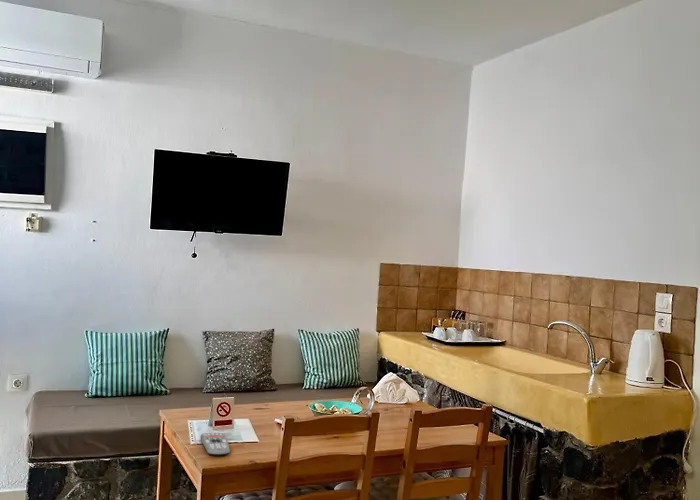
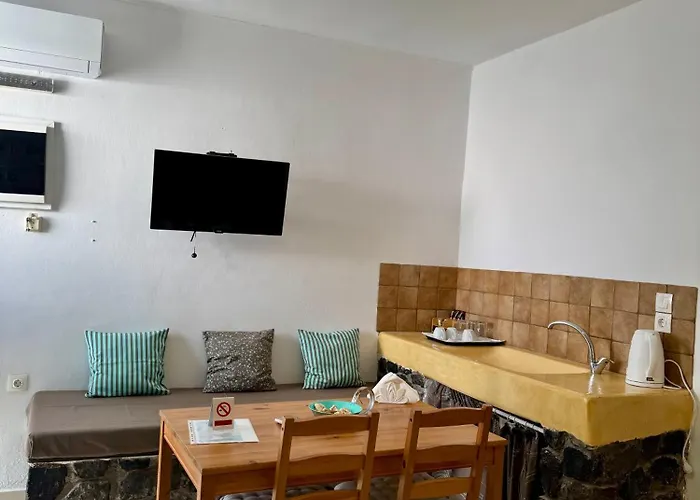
- remote control [200,432,231,456]
